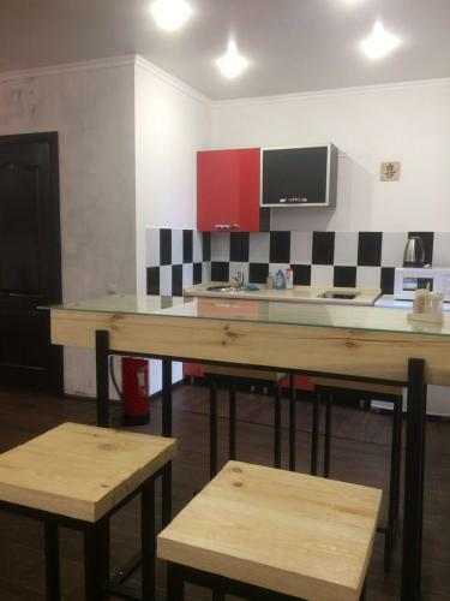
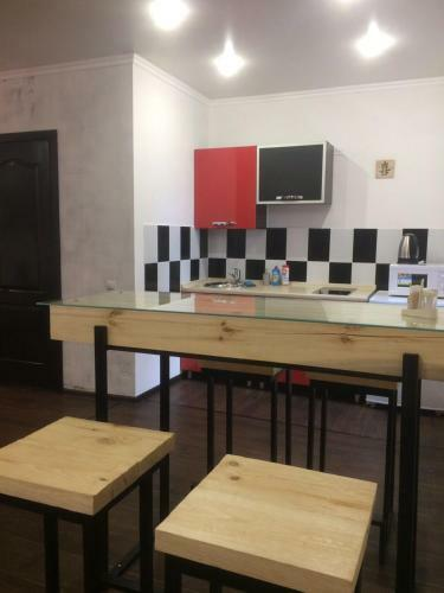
- fire extinguisher [108,355,151,427]
